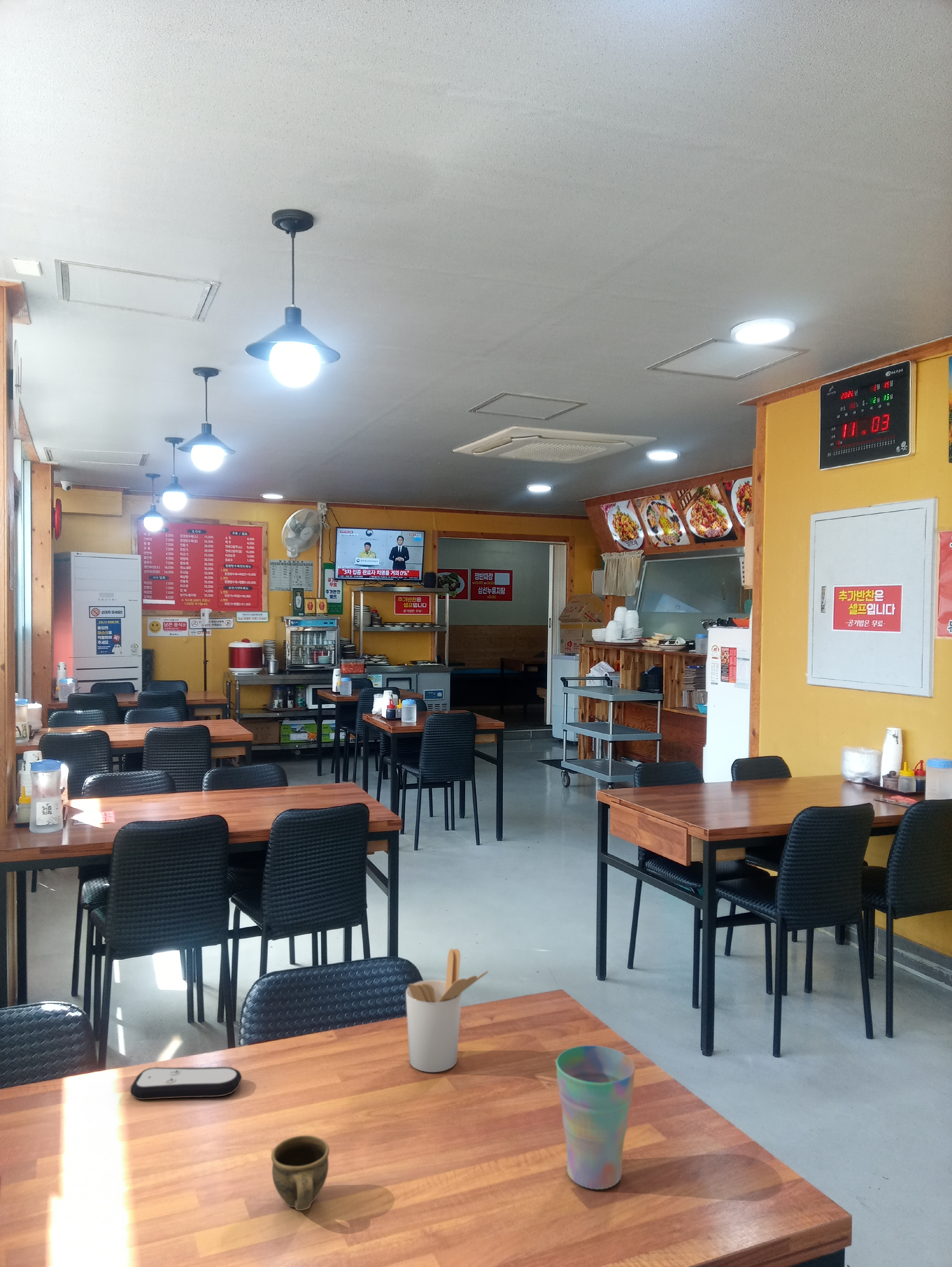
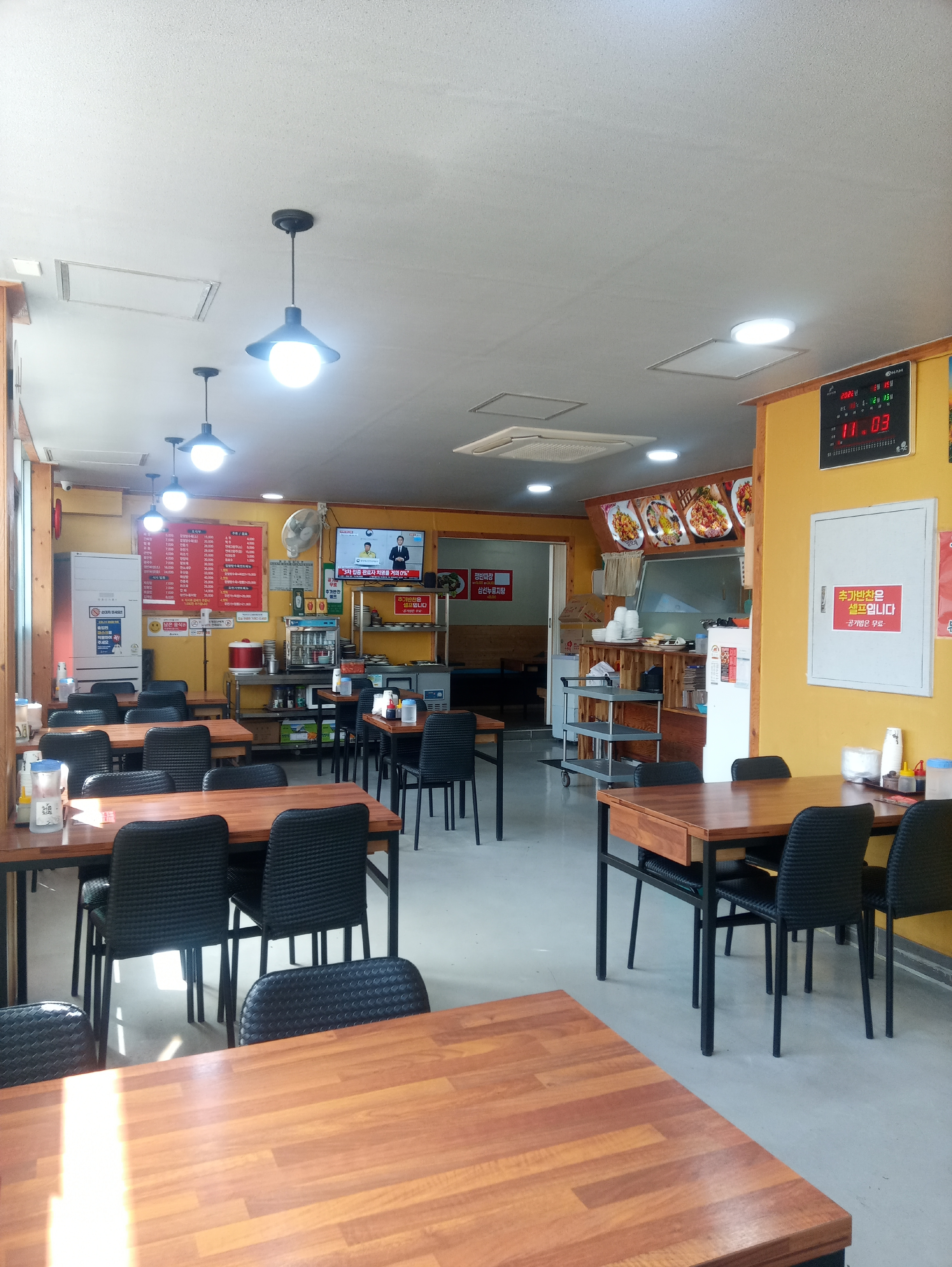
- remote control [130,1067,242,1100]
- cup [271,1135,330,1211]
- utensil holder [405,948,489,1072]
- cup [556,1045,636,1190]
